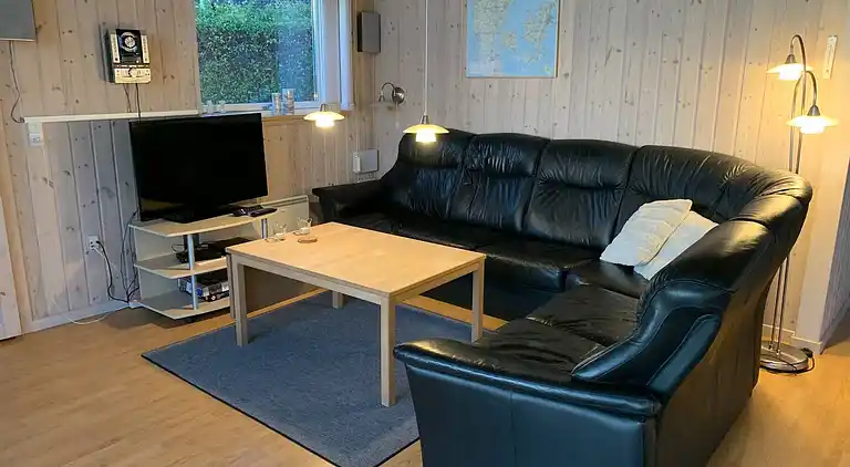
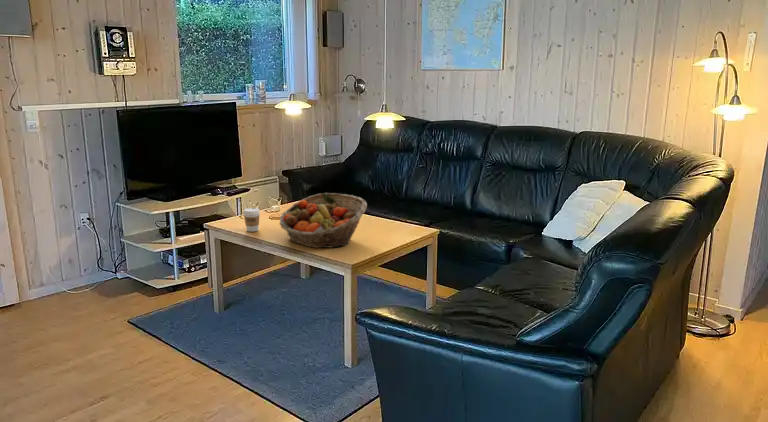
+ fruit basket [278,192,368,249]
+ coffee cup [242,207,261,233]
